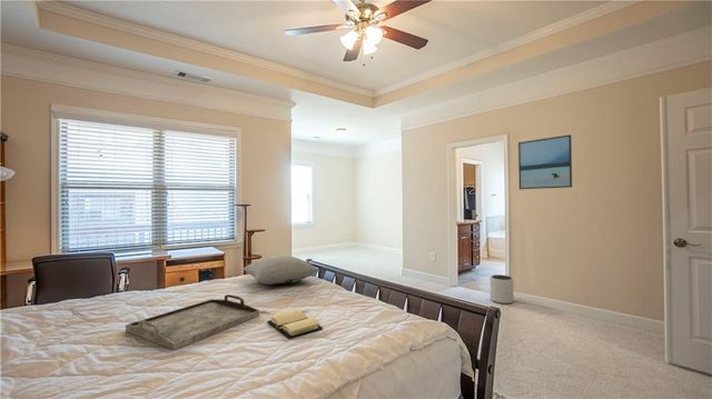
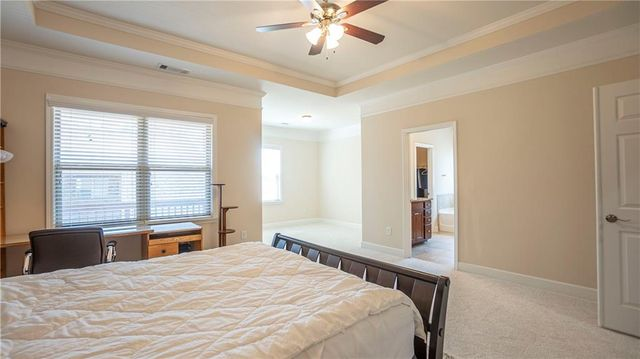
- serving tray [125,293,260,351]
- book [266,308,324,339]
- plant pot [488,273,515,305]
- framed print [517,133,573,190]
- pillow [241,256,320,286]
